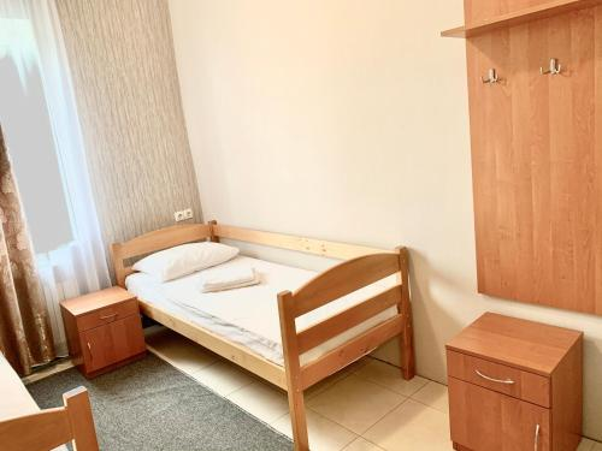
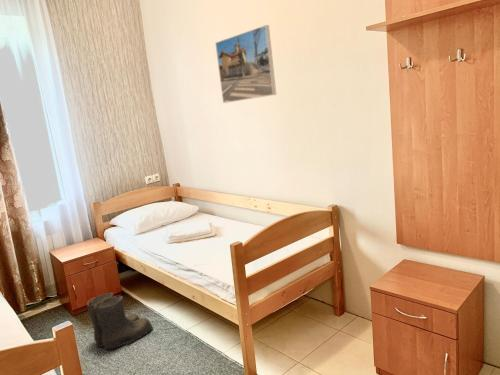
+ boots [86,291,154,350]
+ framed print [214,24,277,104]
